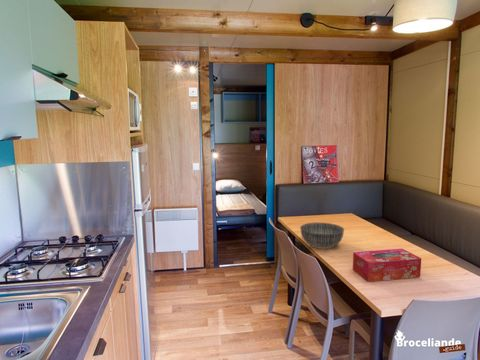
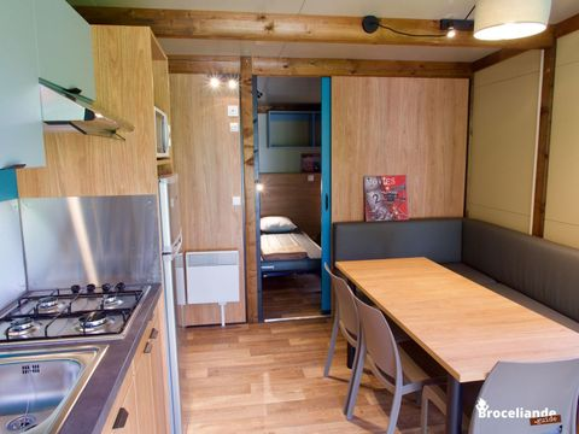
- tissue box [352,248,422,283]
- bowl [299,222,345,250]
